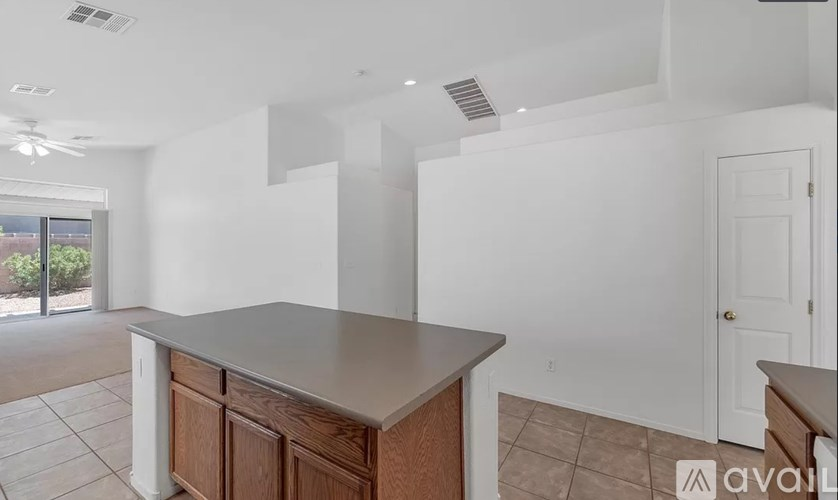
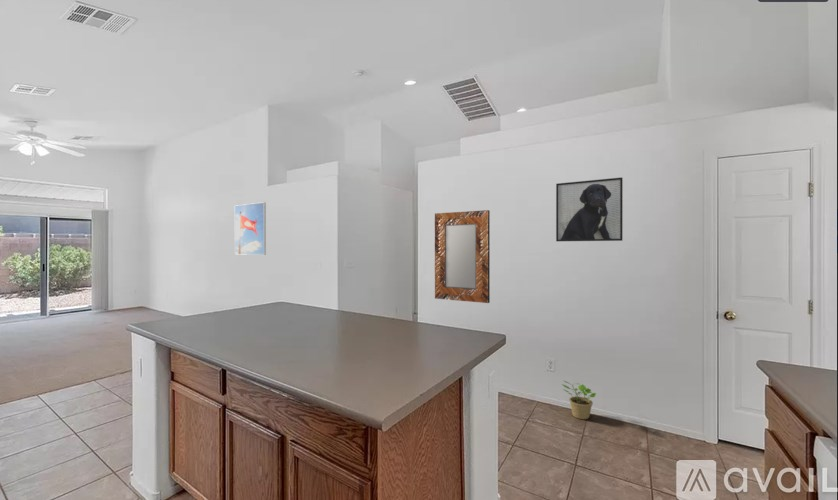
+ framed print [234,201,267,256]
+ home mirror [434,209,491,304]
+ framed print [555,176,624,242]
+ potted plant [561,380,597,420]
